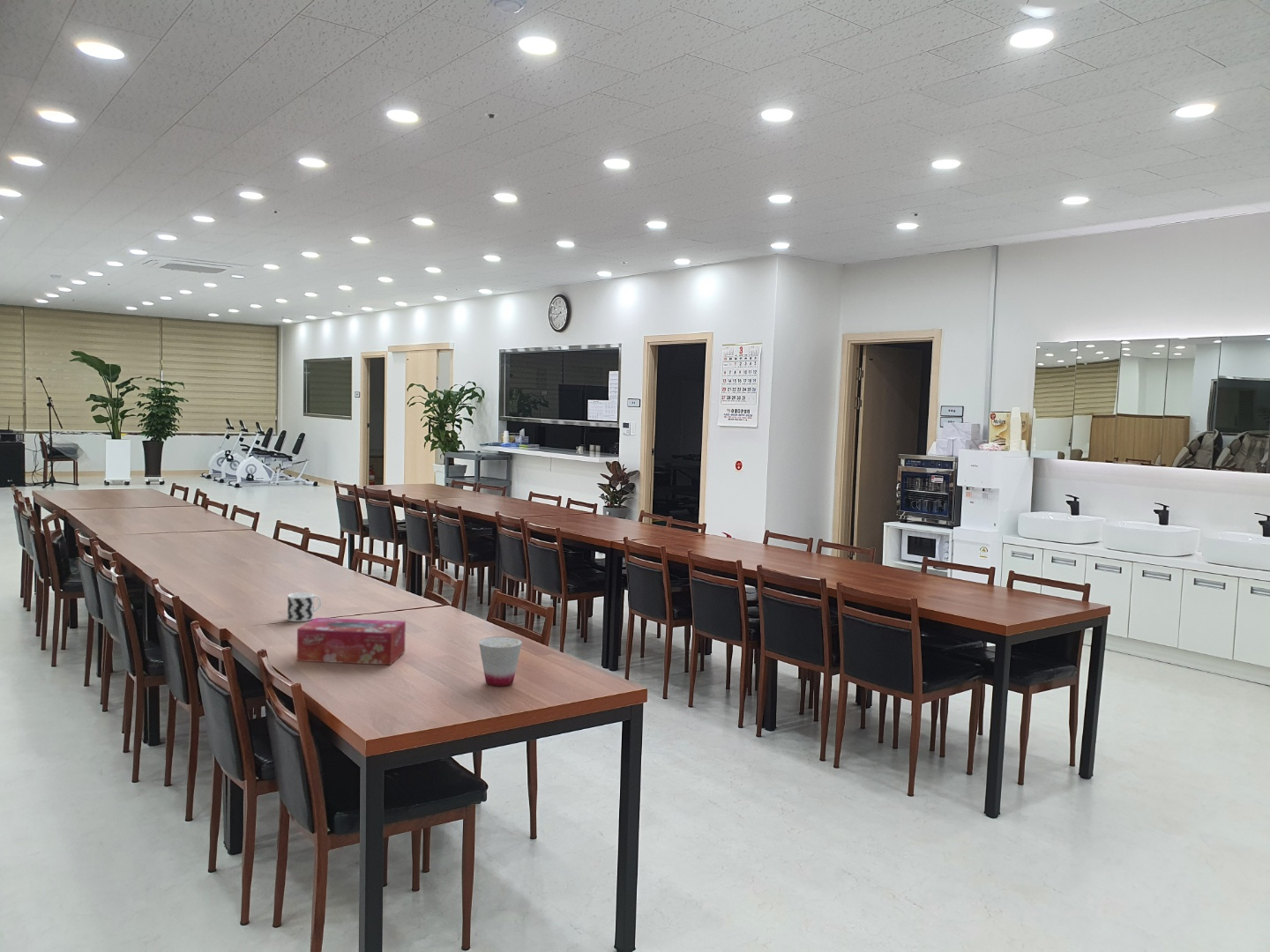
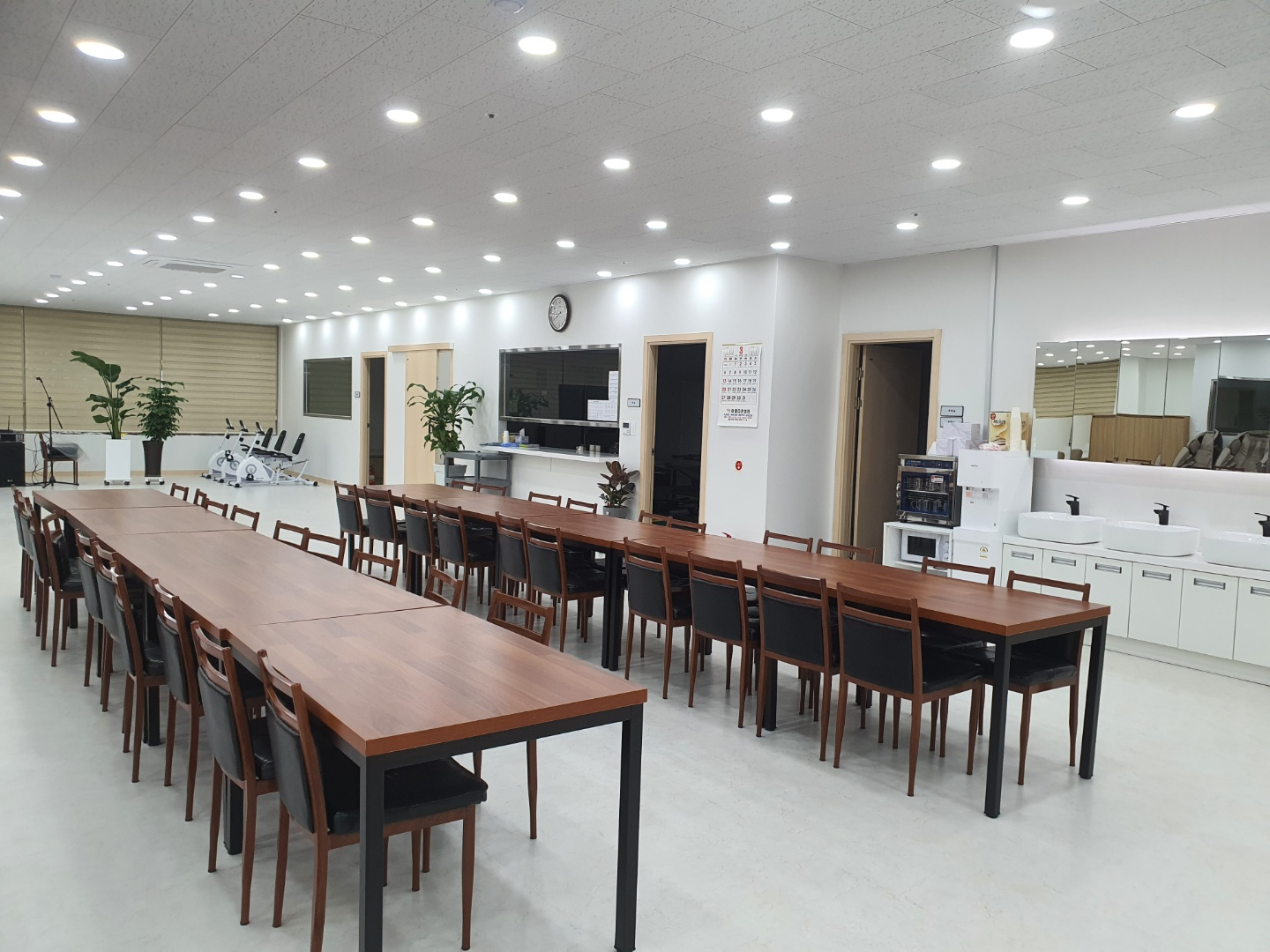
- cup [478,636,523,687]
- tissue box [296,617,407,666]
- cup [287,591,322,622]
